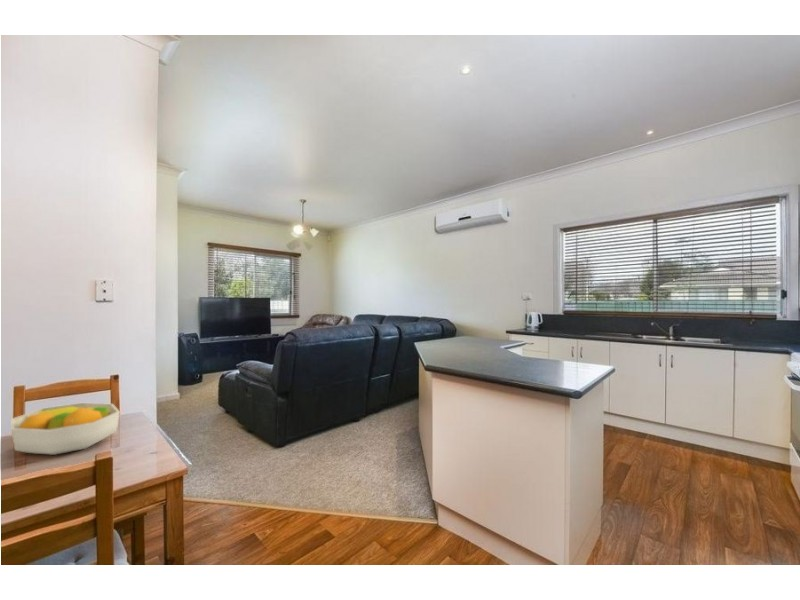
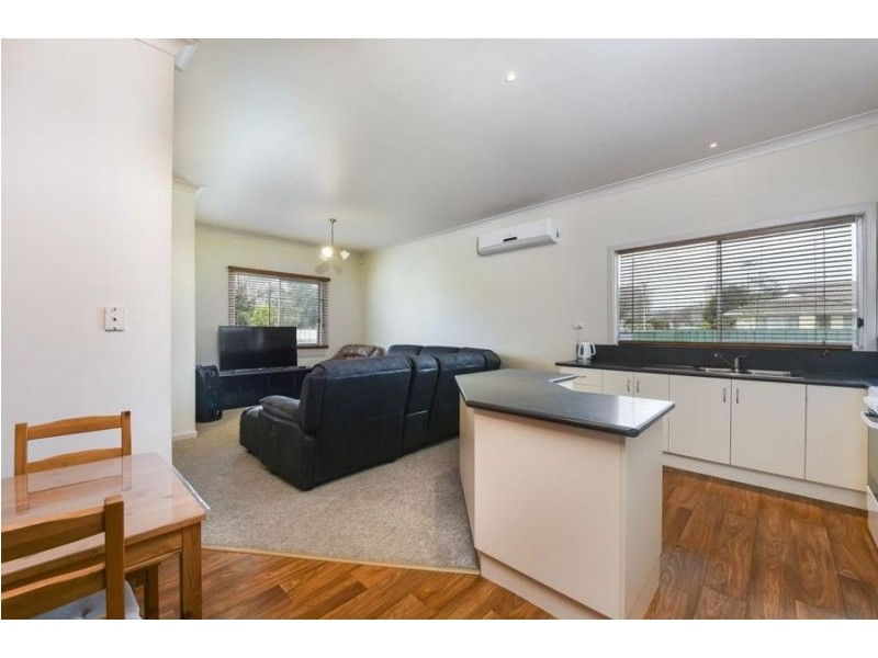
- fruit bowl [10,402,121,456]
